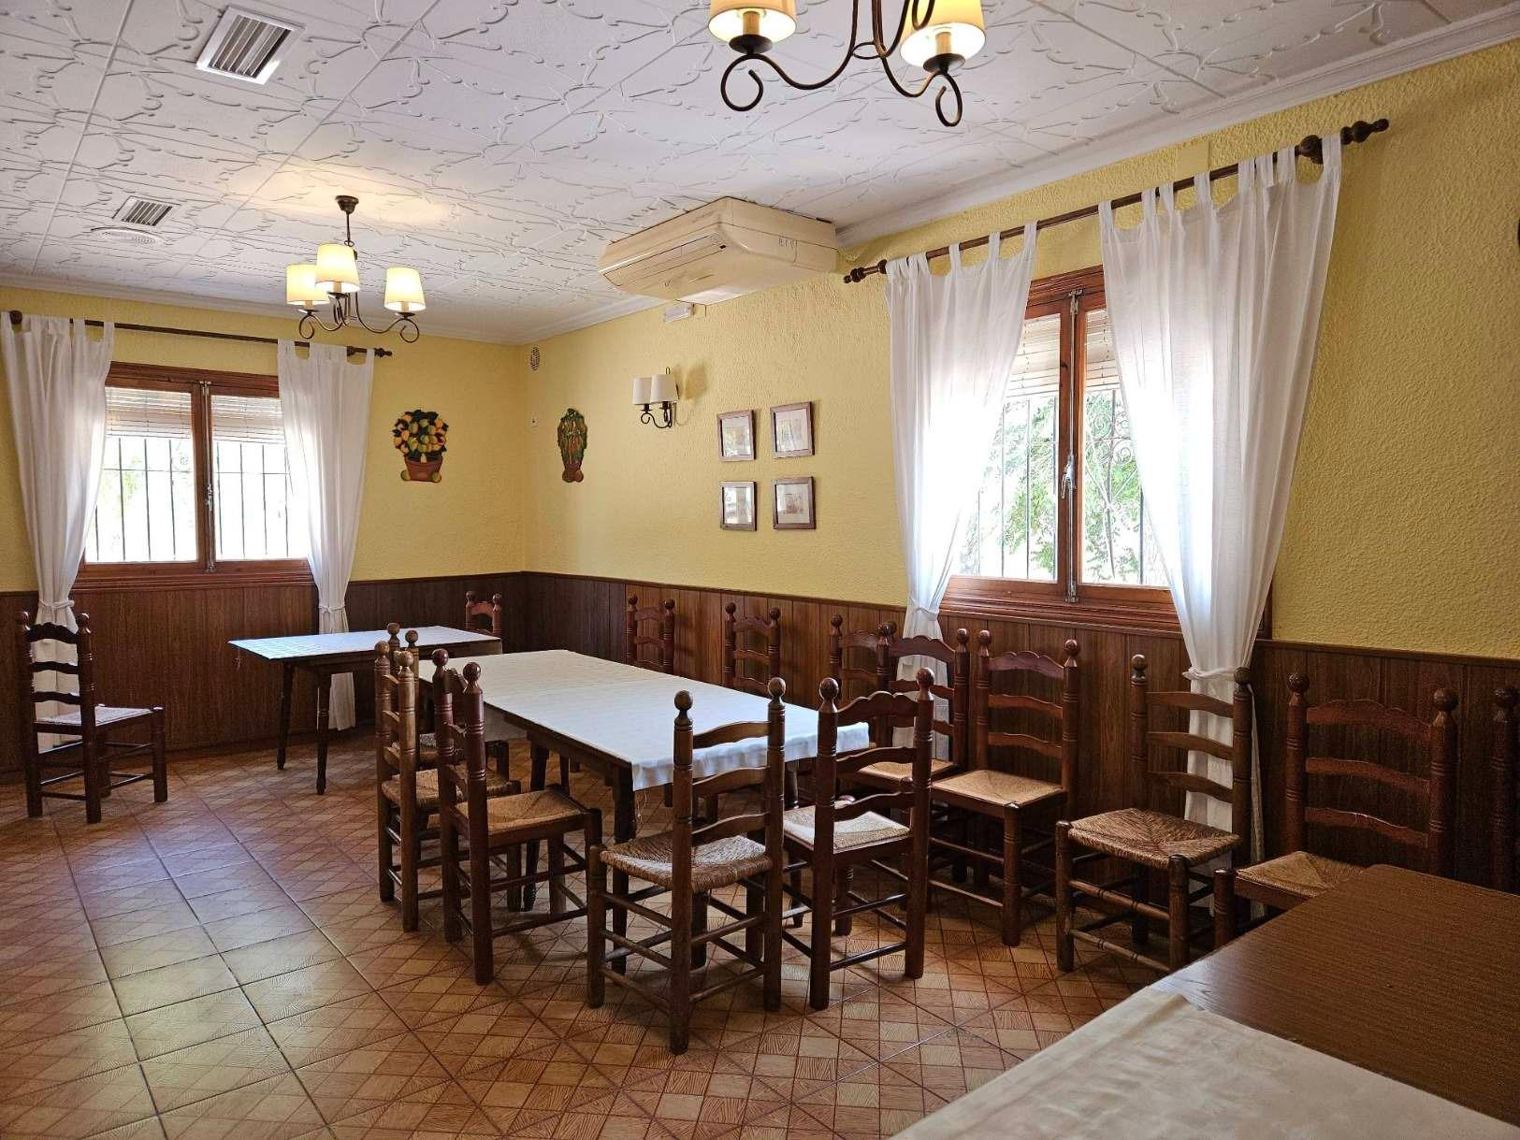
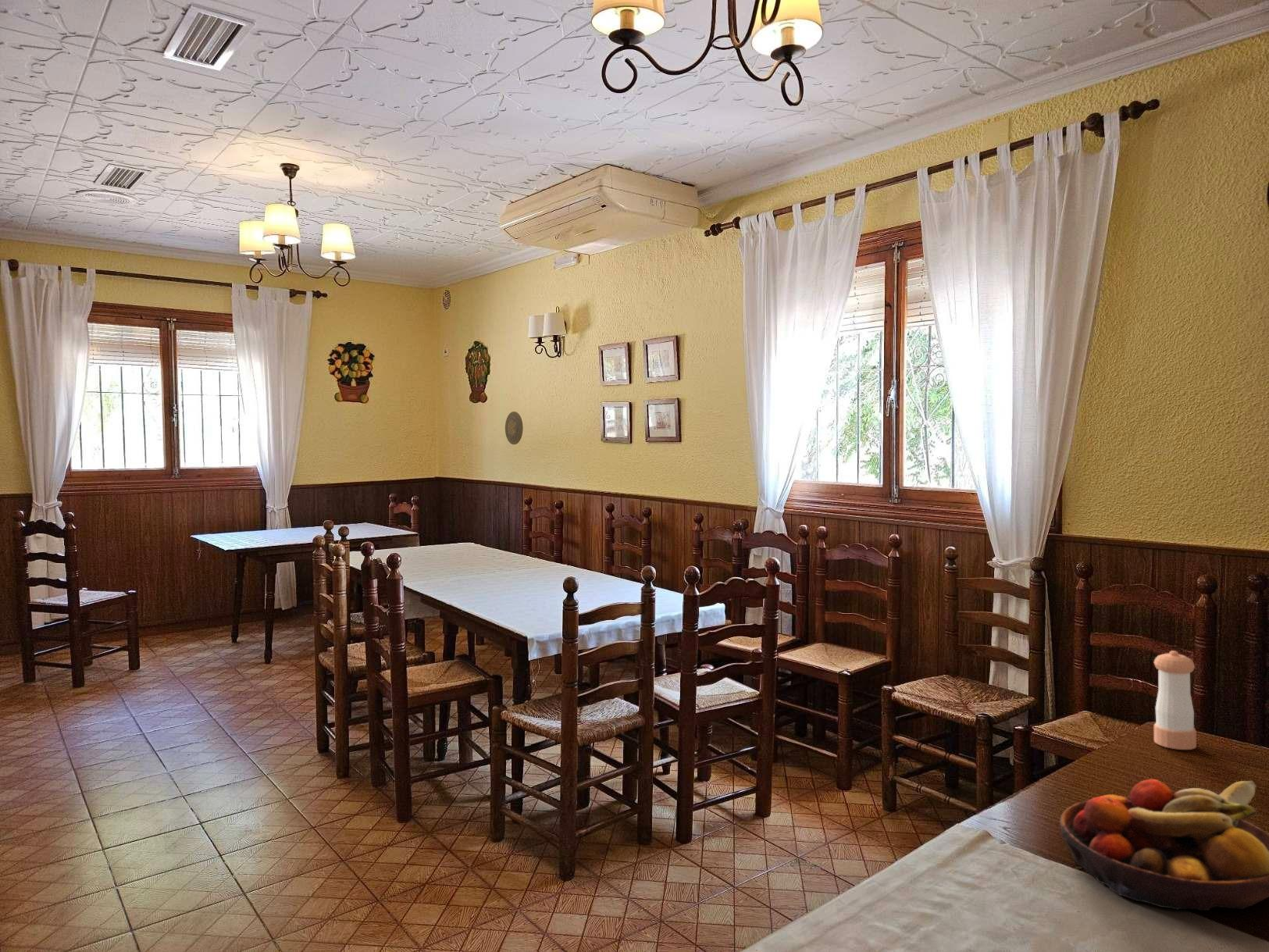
+ fruit bowl [1059,779,1269,911]
+ pepper shaker [1153,650,1197,751]
+ decorative plate [504,411,524,445]
